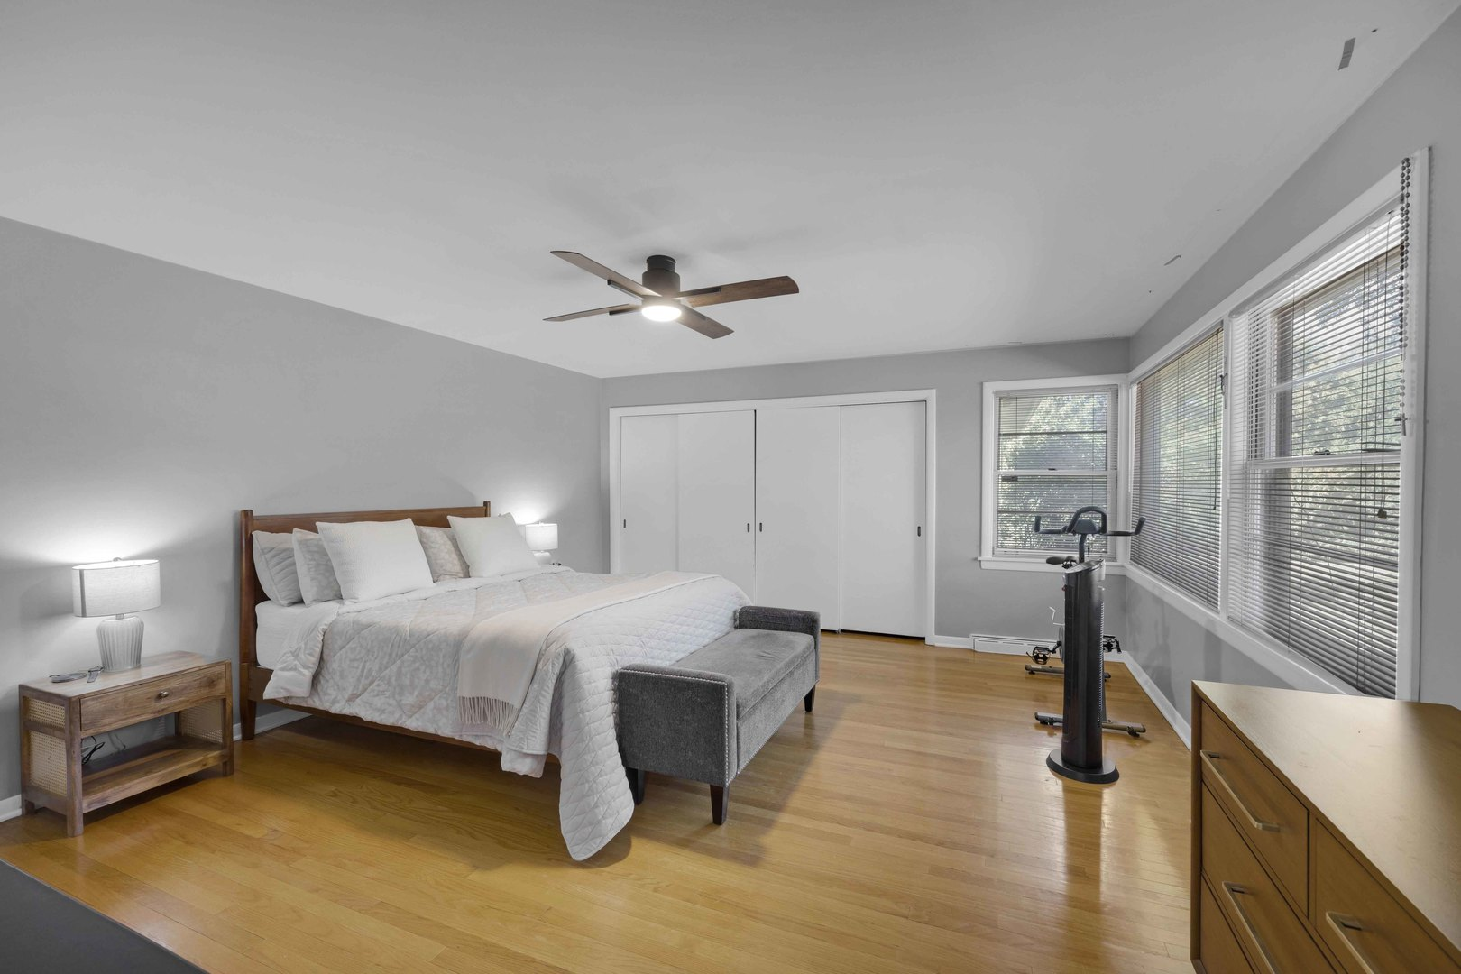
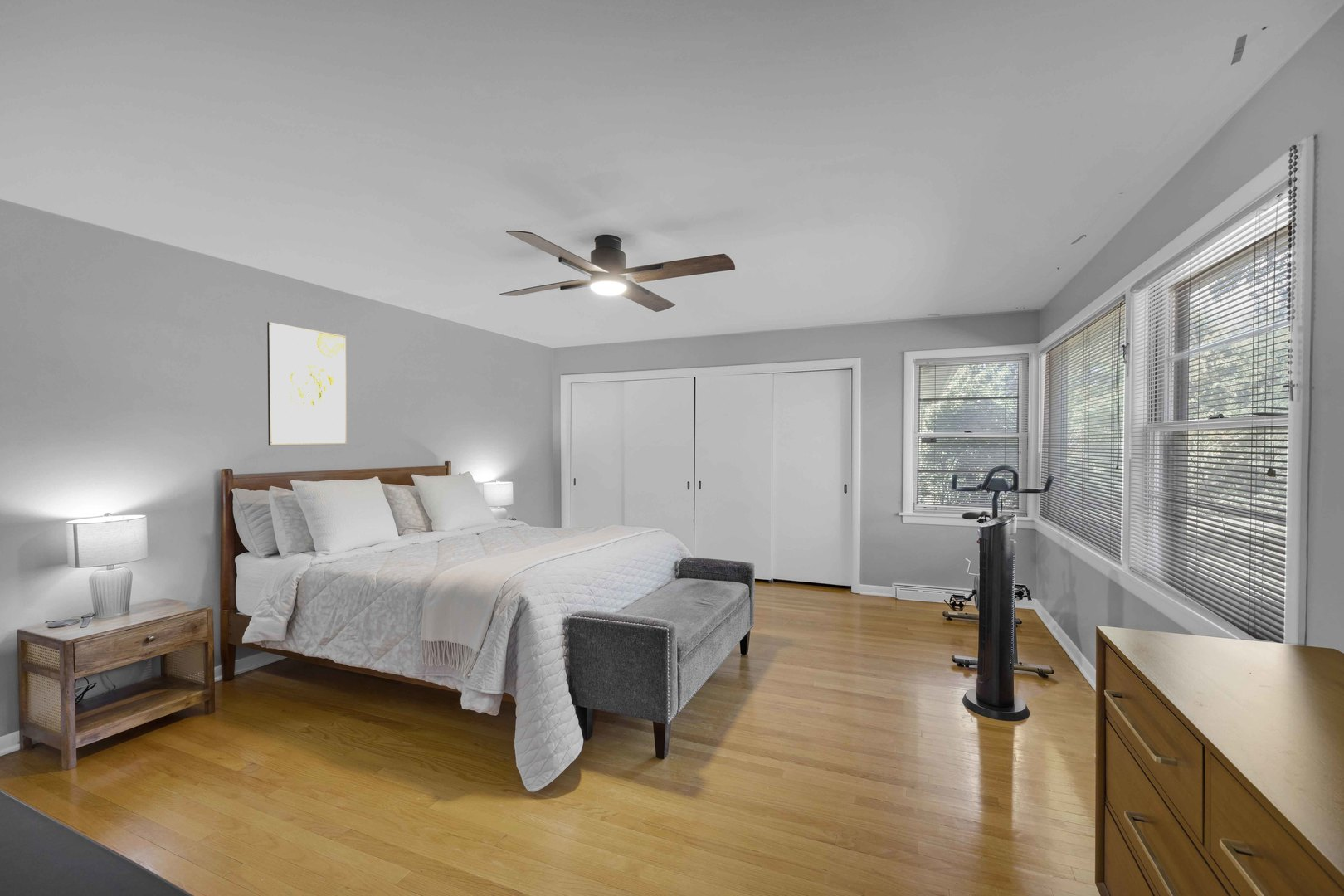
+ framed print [266,321,348,446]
